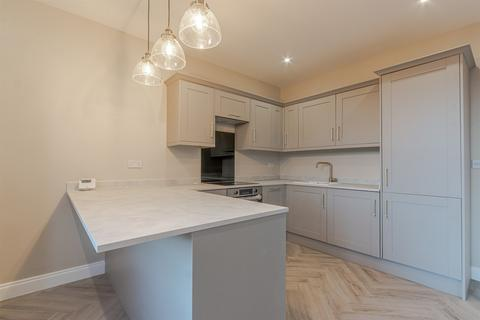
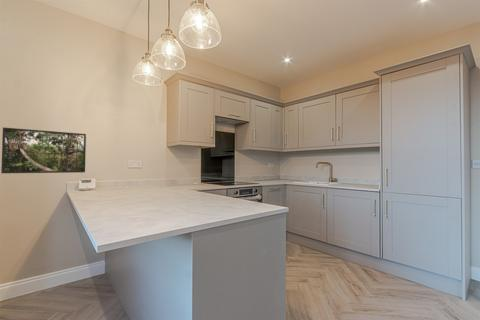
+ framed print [0,126,87,174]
